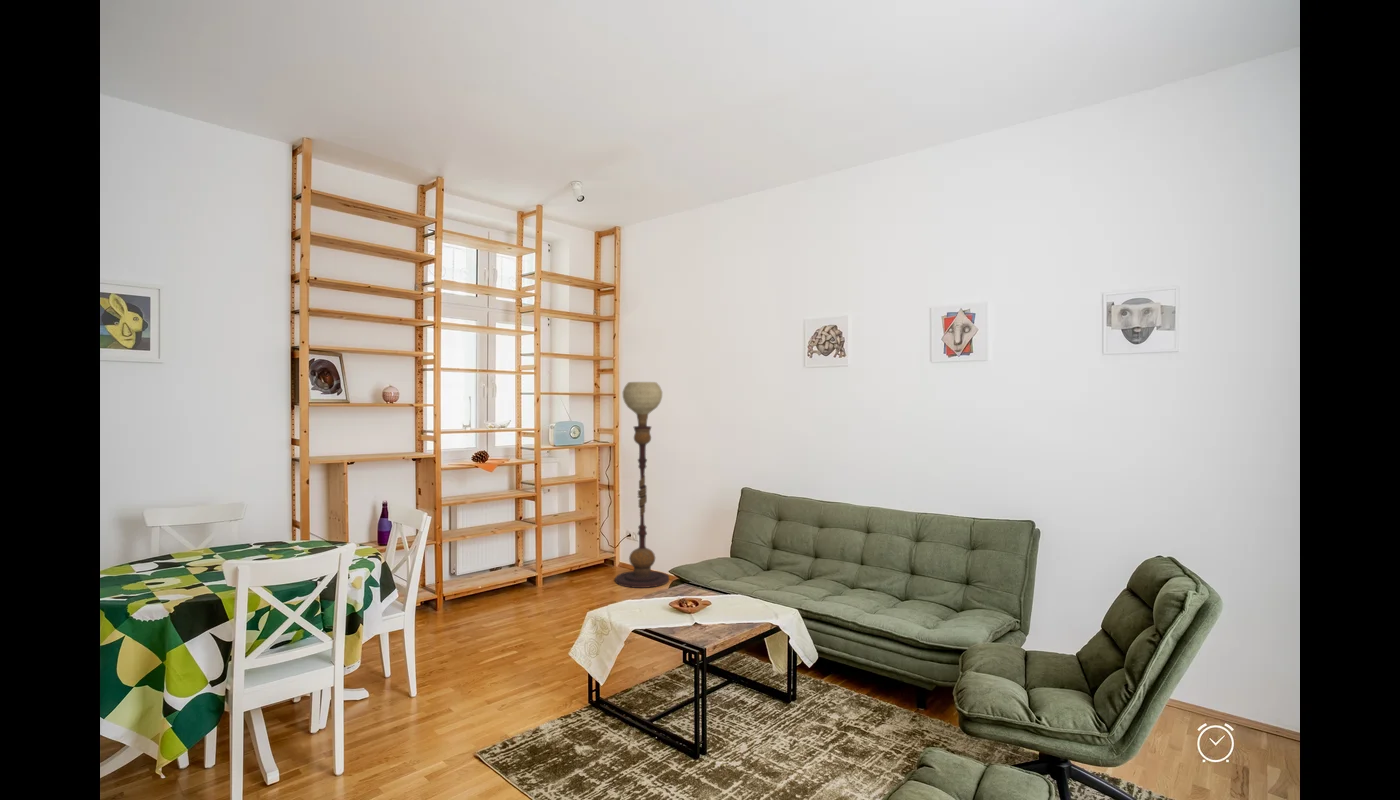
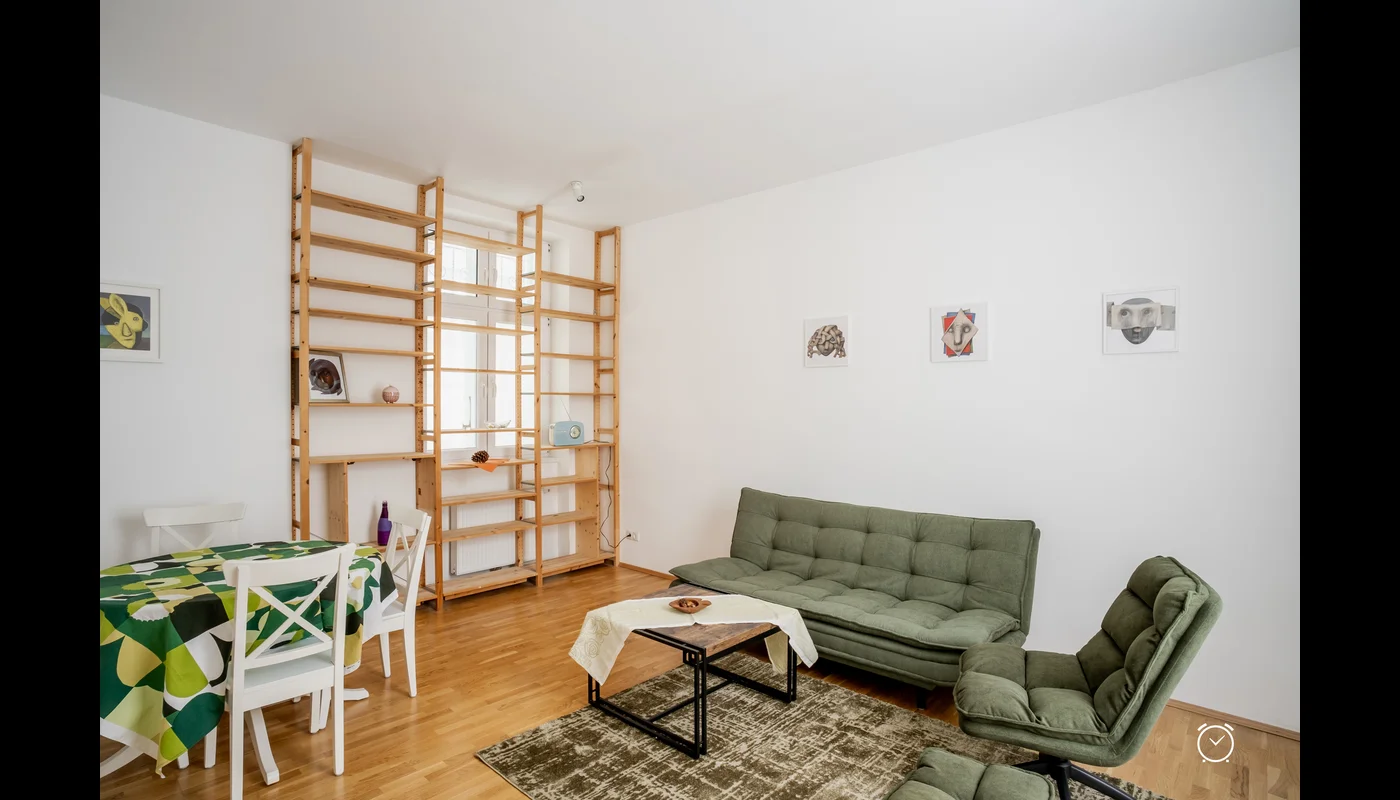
- floor lamp [614,381,670,589]
